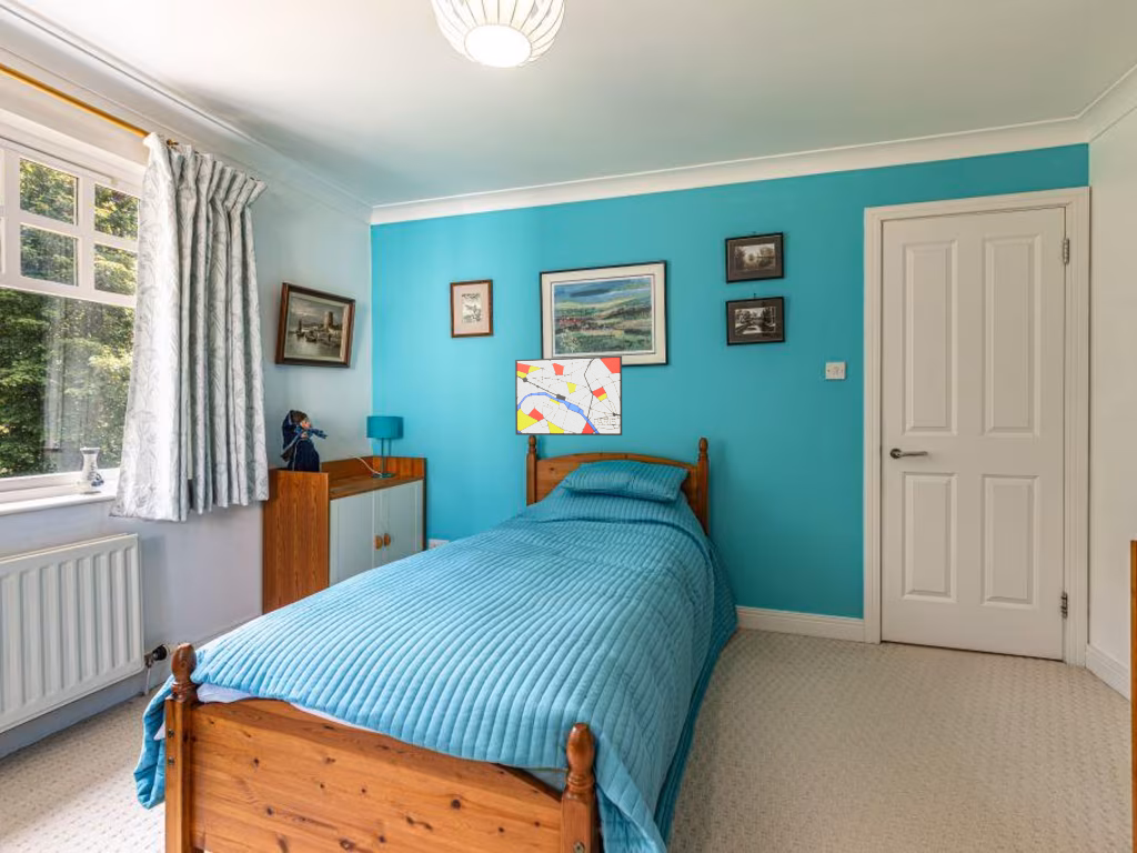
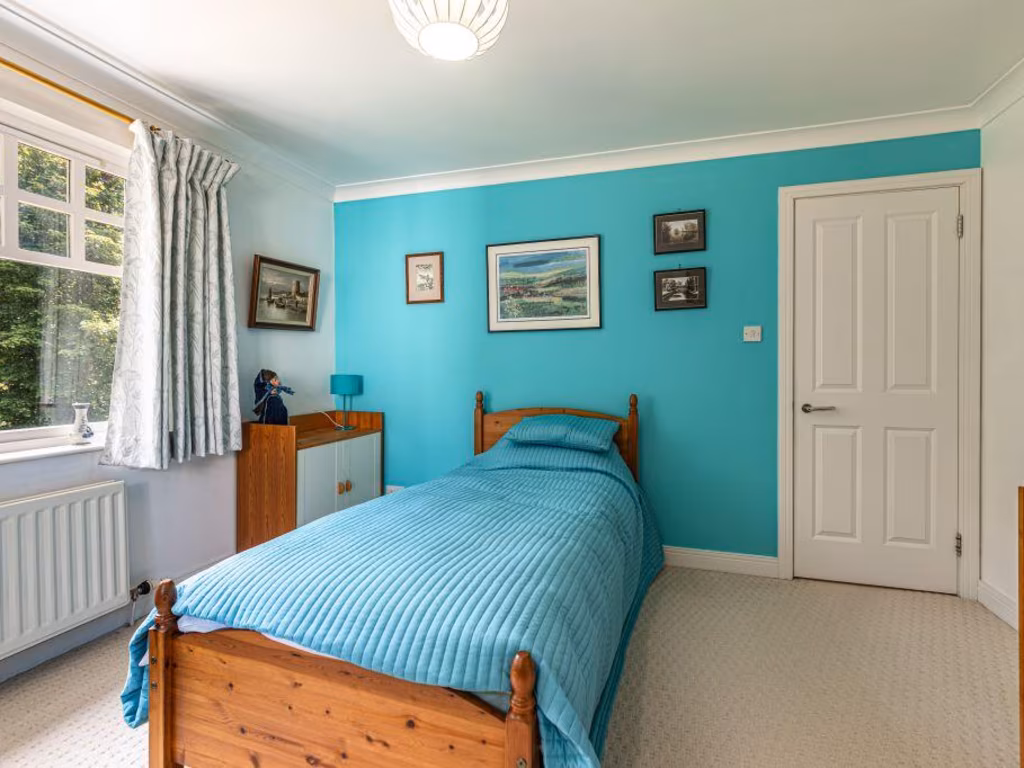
- wall art [514,354,623,436]
